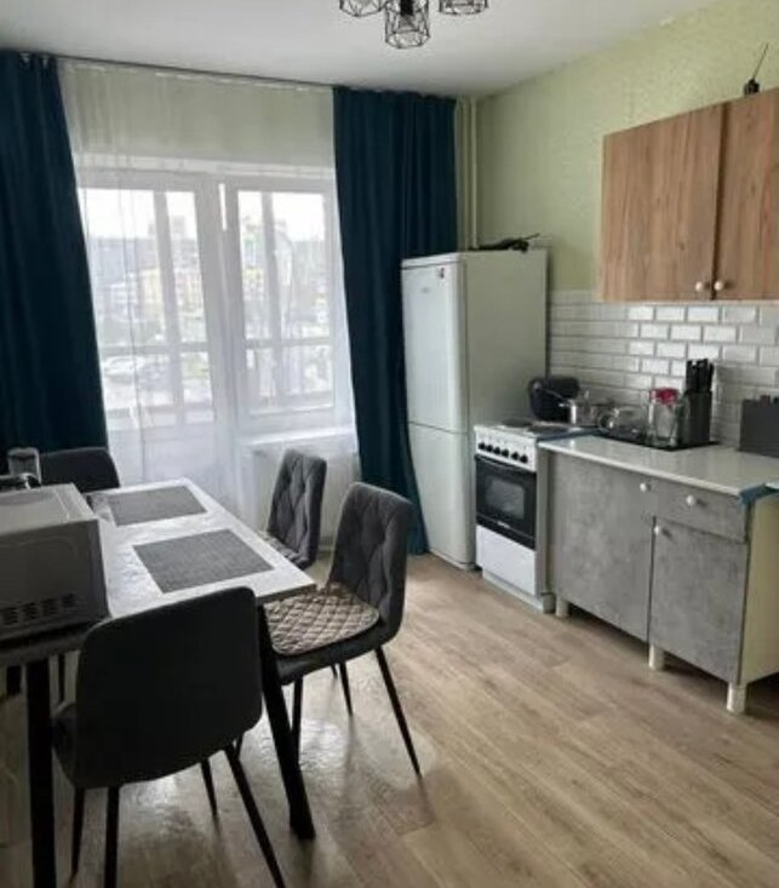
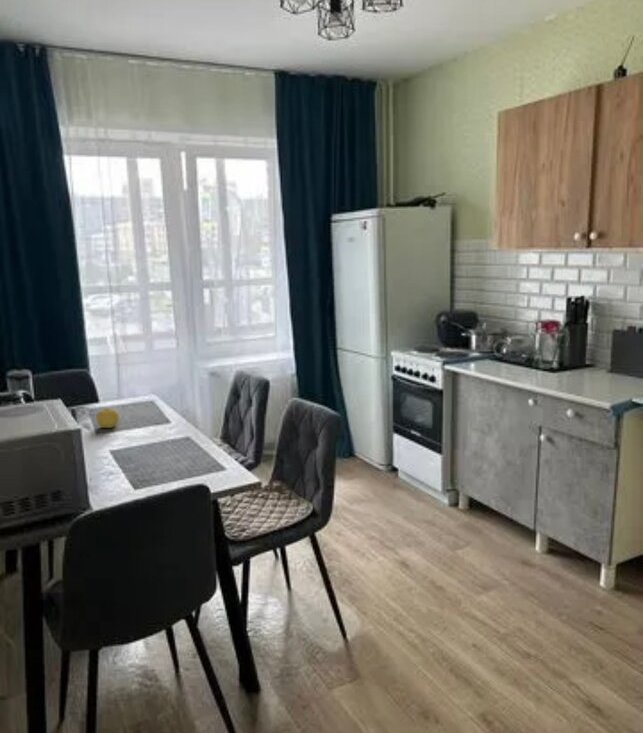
+ fruit [95,407,120,429]
